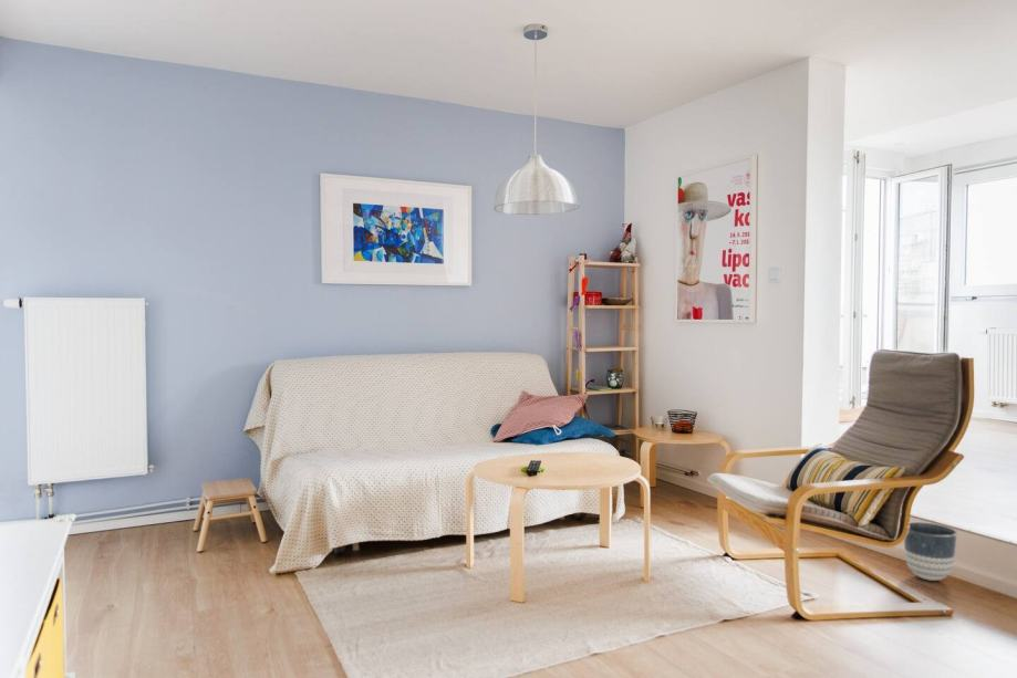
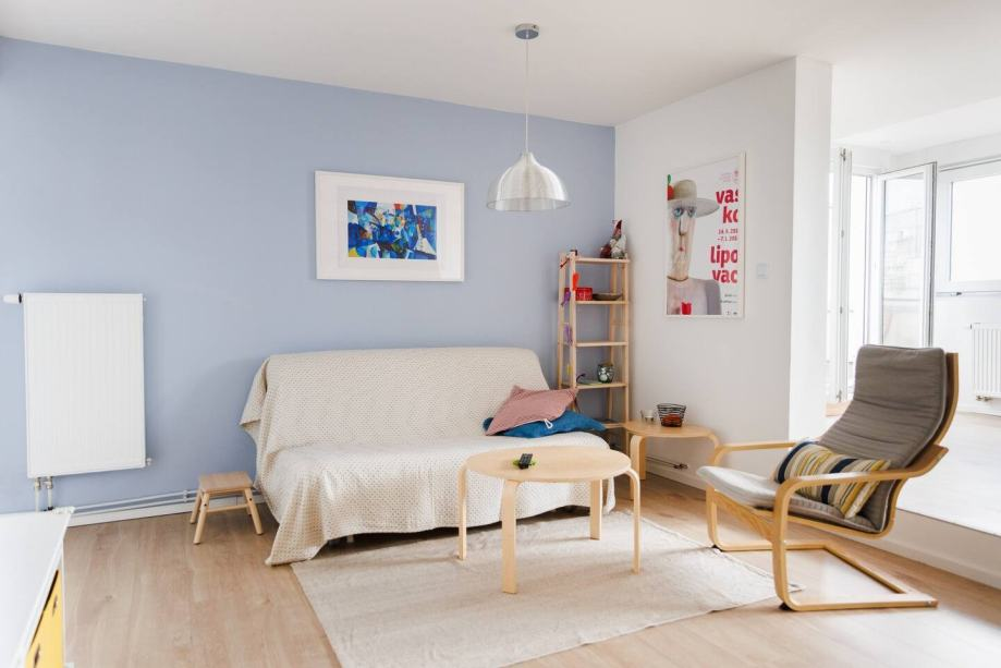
- planter [903,521,958,582]
